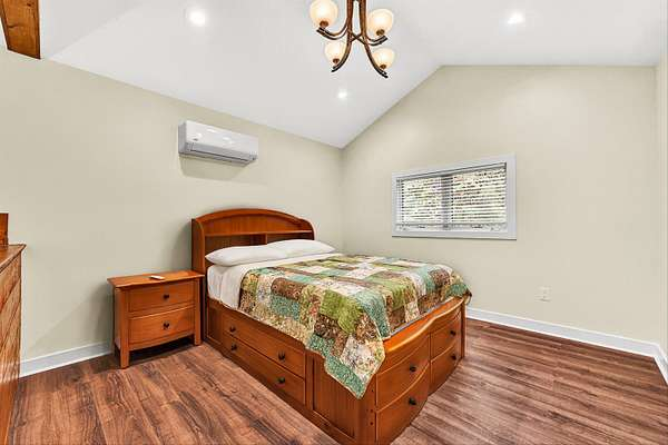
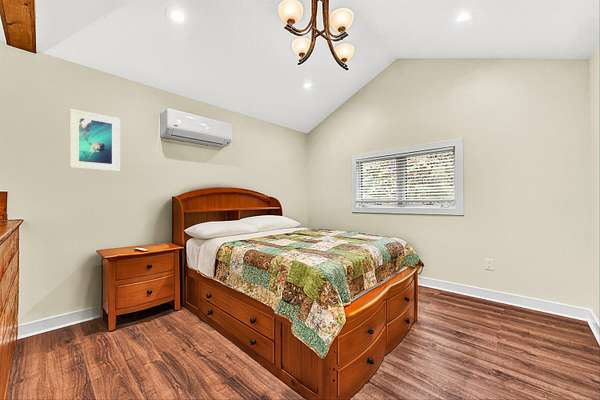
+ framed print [68,108,121,172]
